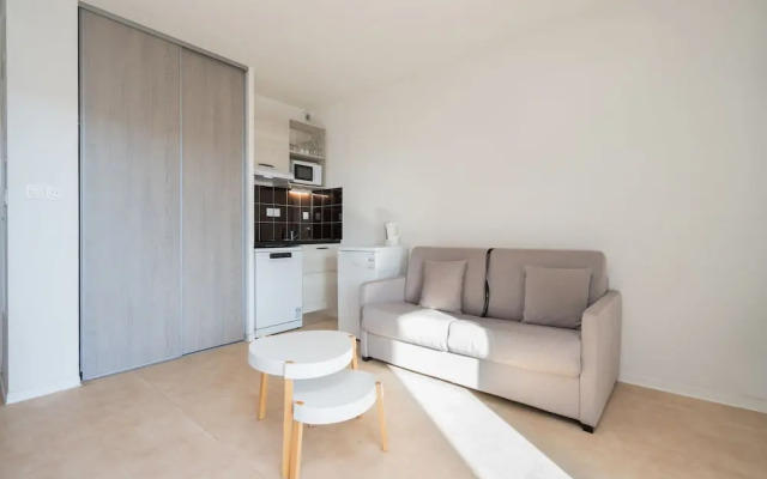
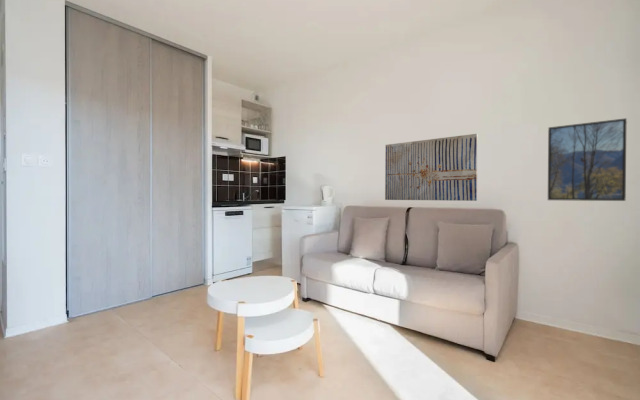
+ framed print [547,117,628,202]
+ wall art [384,133,479,202]
